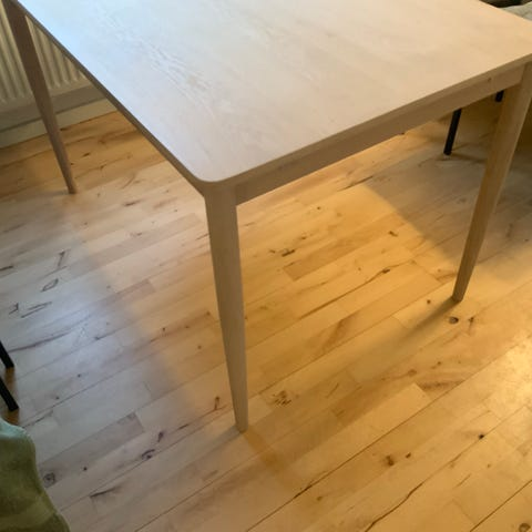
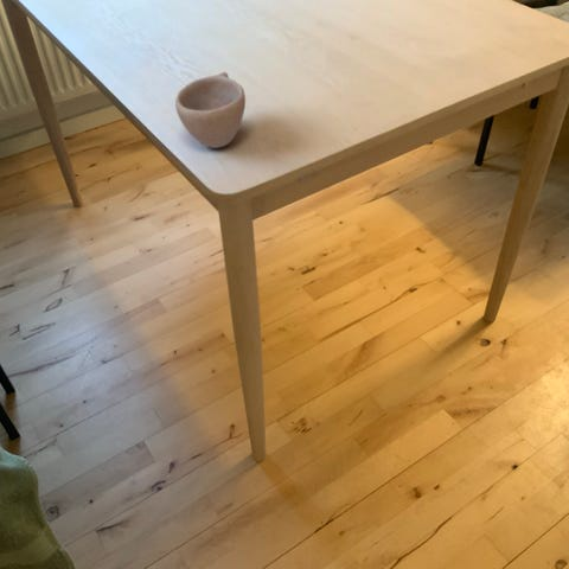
+ cup [174,71,247,149]
